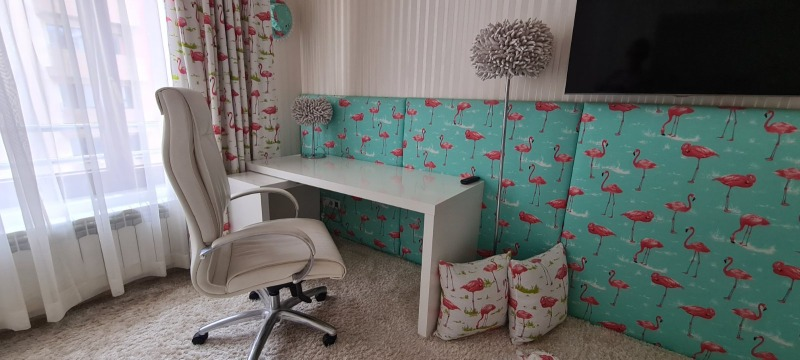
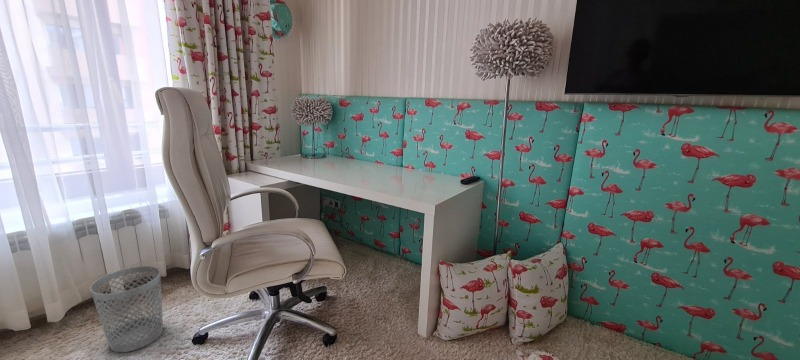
+ wastebasket [89,265,164,353]
